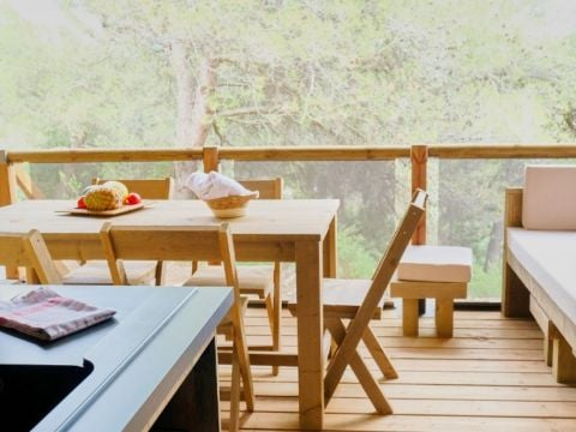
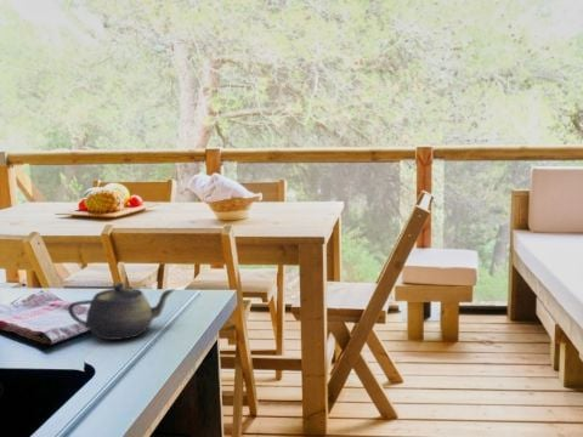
+ teapot [67,282,176,341]
